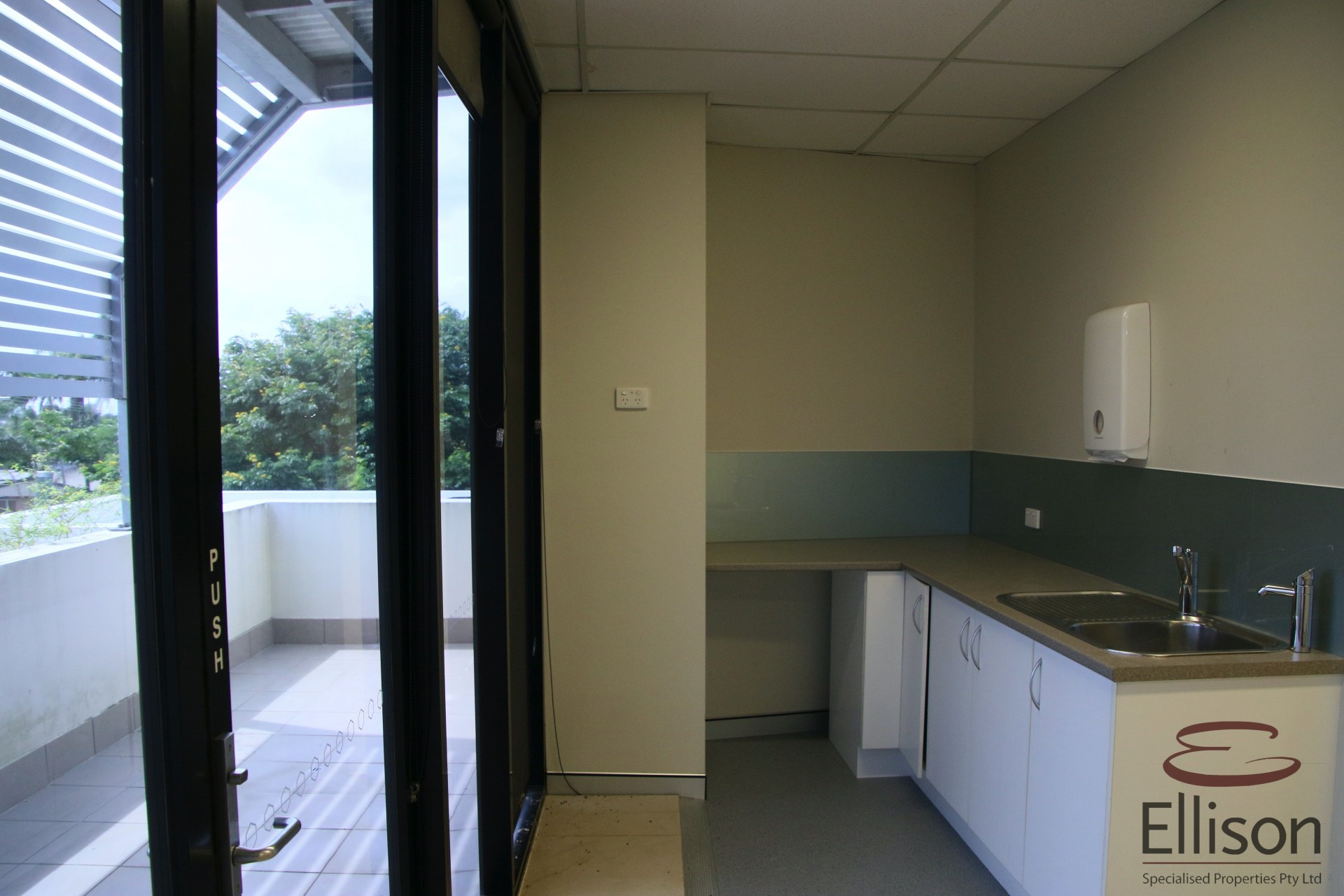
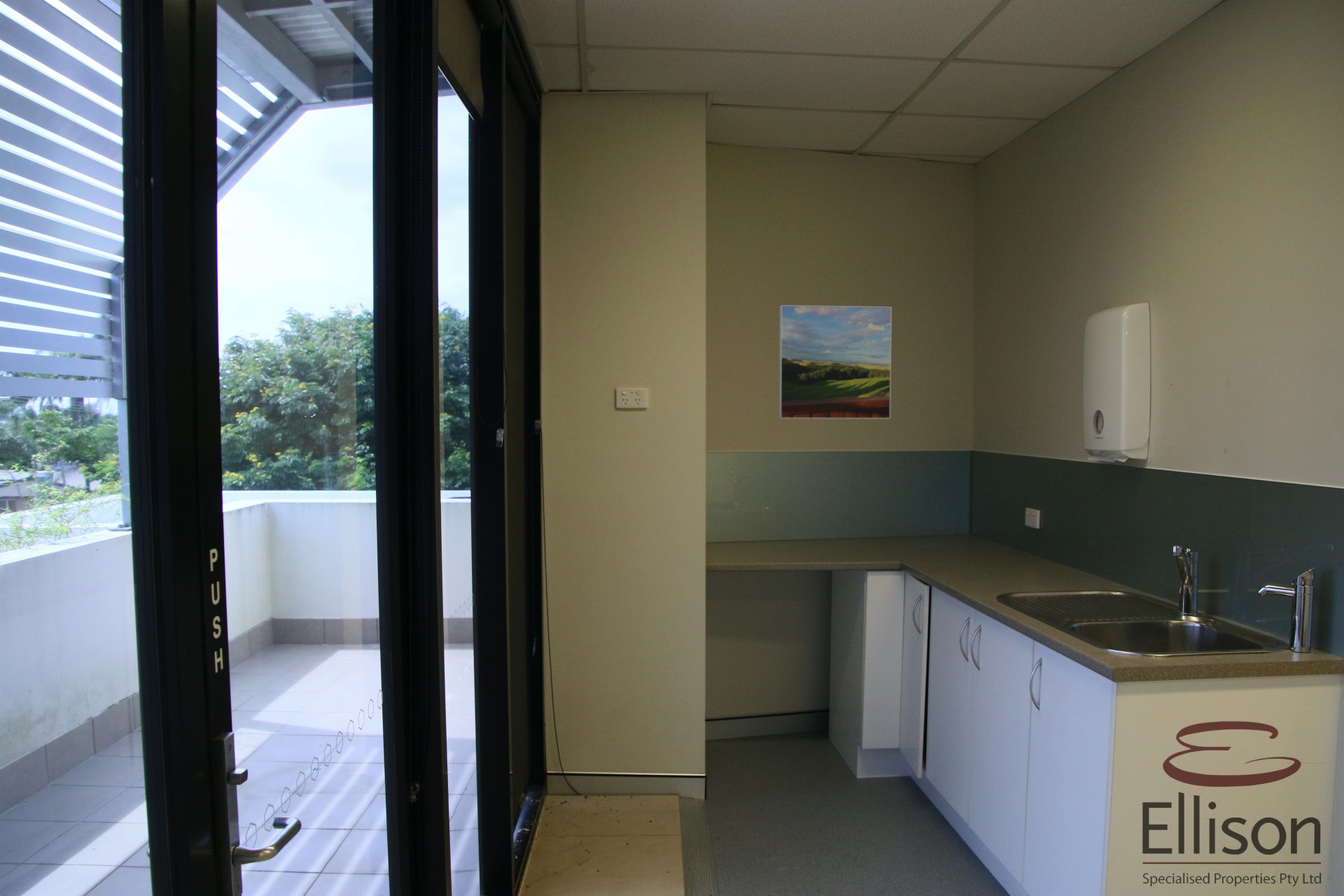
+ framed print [778,304,893,419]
